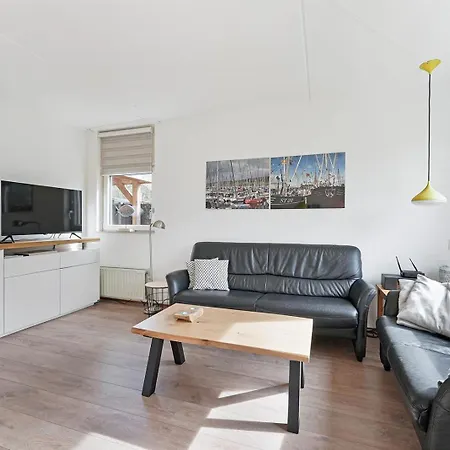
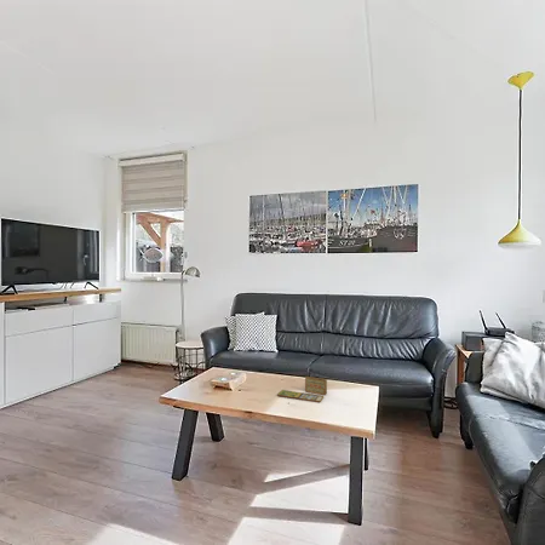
+ board game [276,375,328,403]
